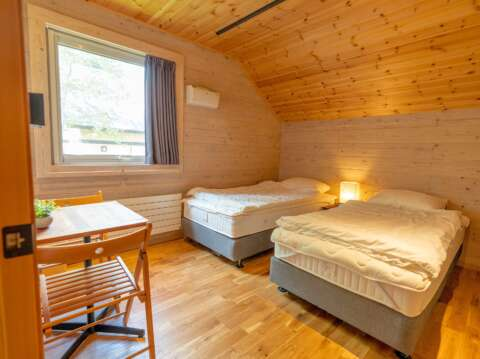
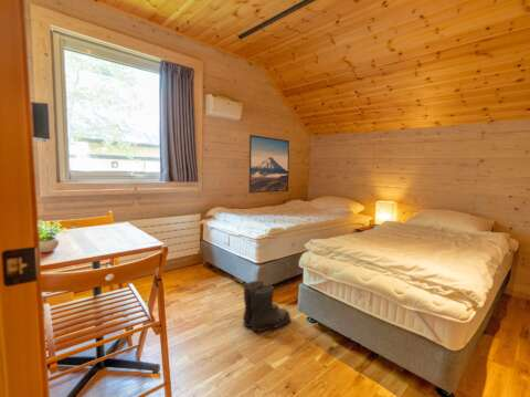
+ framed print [248,134,290,194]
+ boots [242,280,293,333]
